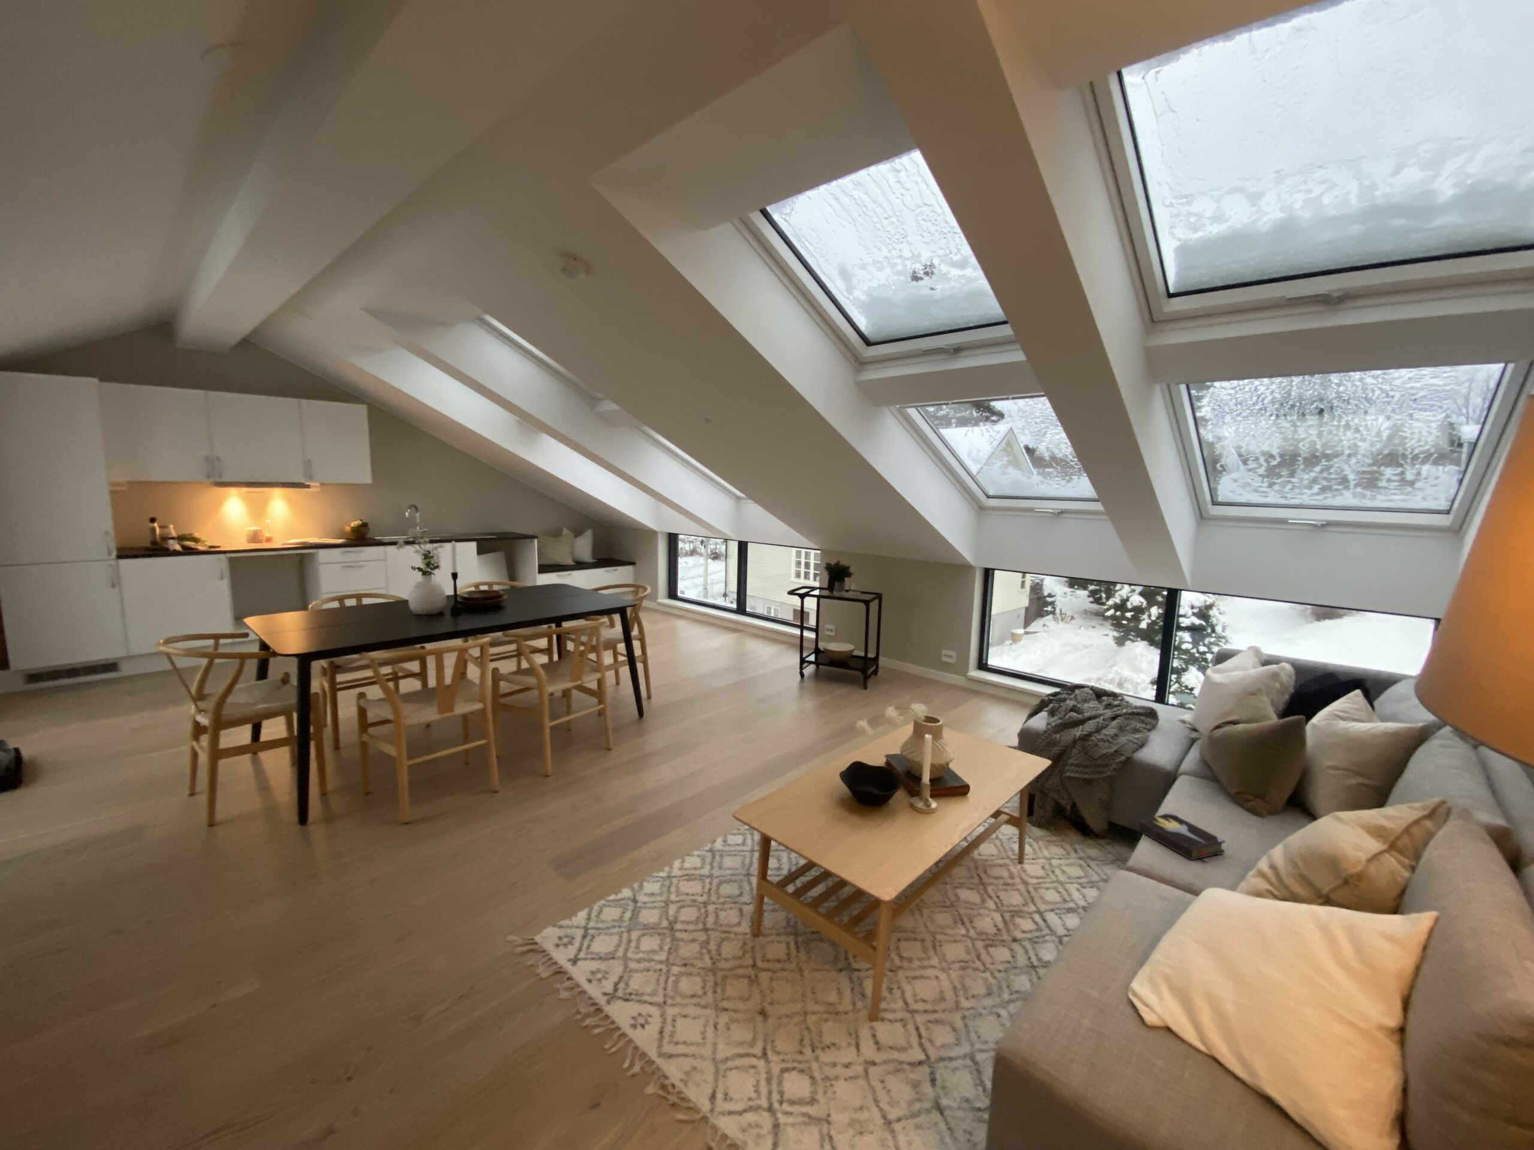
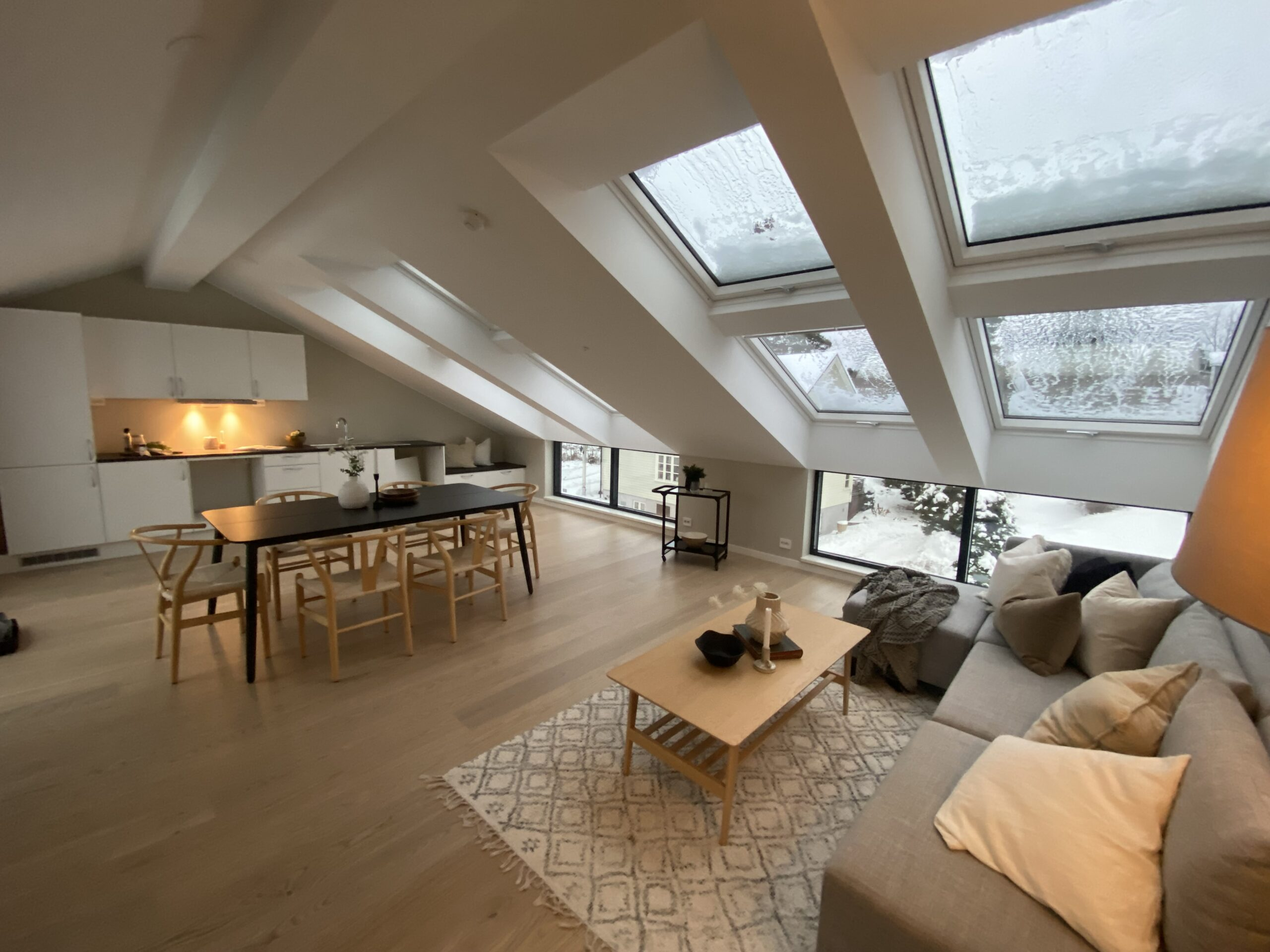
- hardback book [1138,812,1226,861]
